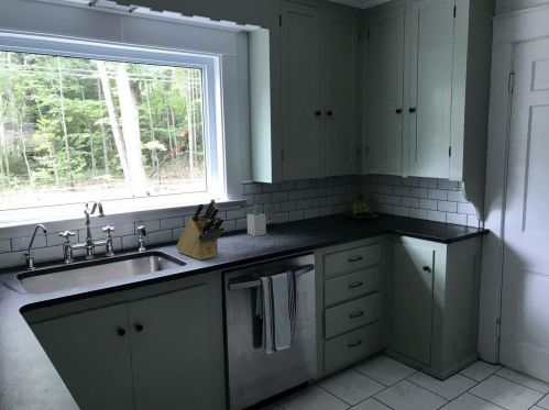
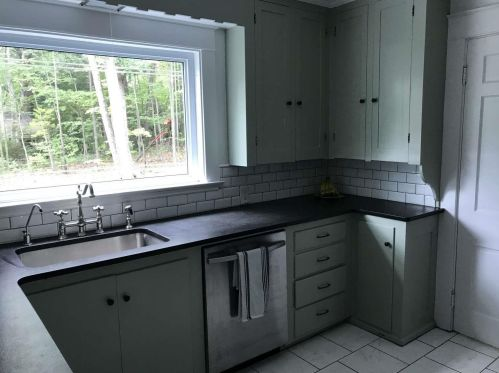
- knife block [175,198,226,262]
- soap bottle [246,203,267,237]
